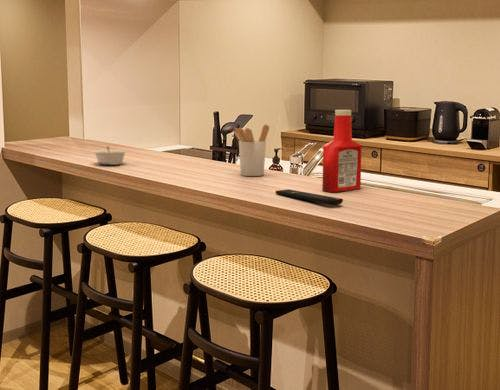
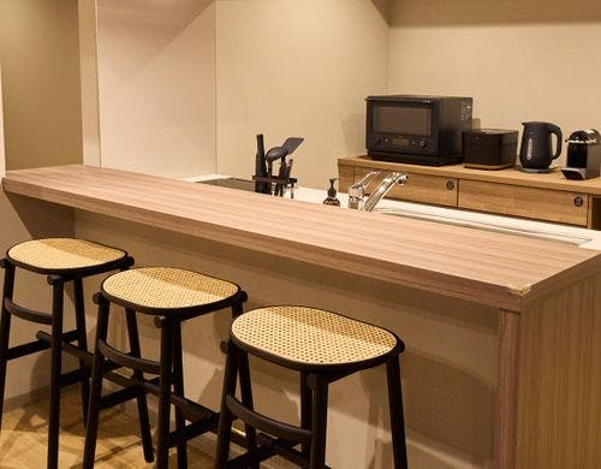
- soap bottle [321,109,363,193]
- legume [92,146,128,166]
- utensil holder [232,124,270,177]
- remote control [275,188,344,206]
